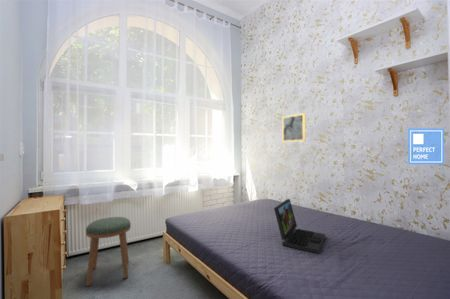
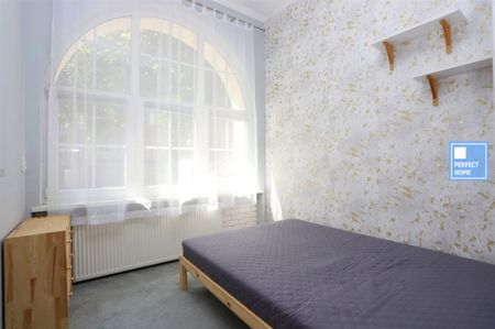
- wall art [281,112,307,143]
- laptop [273,198,326,254]
- stool [85,216,132,287]
